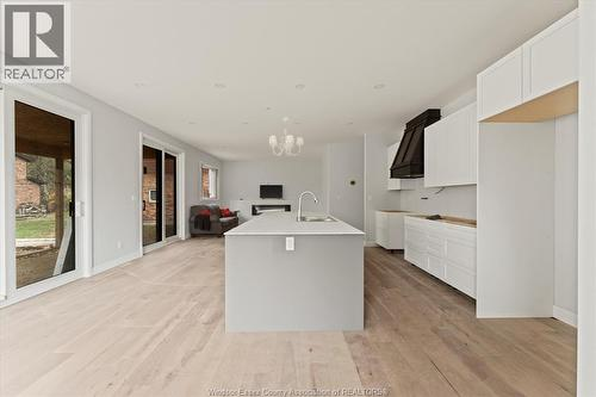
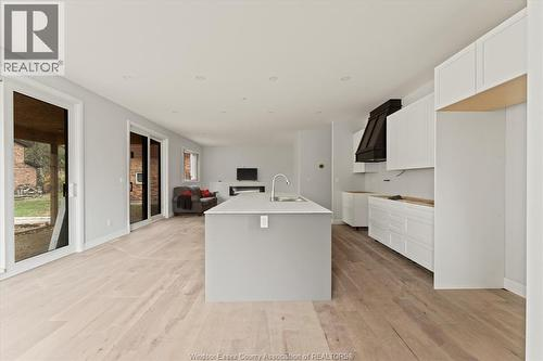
- chandelier [268,117,305,157]
